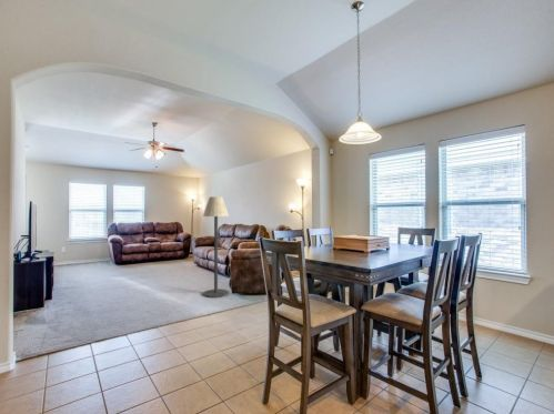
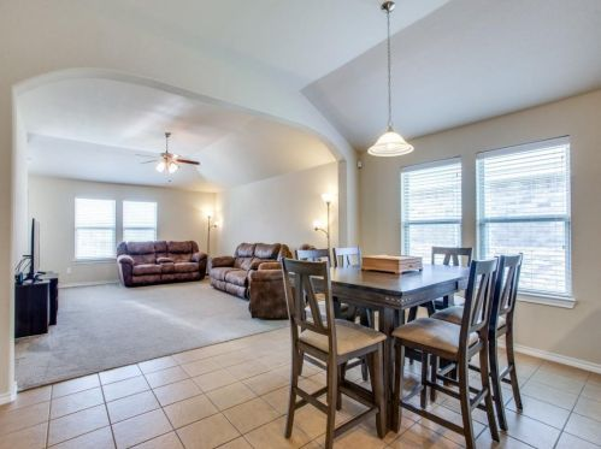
- floor lamp [202,195,230,299]
